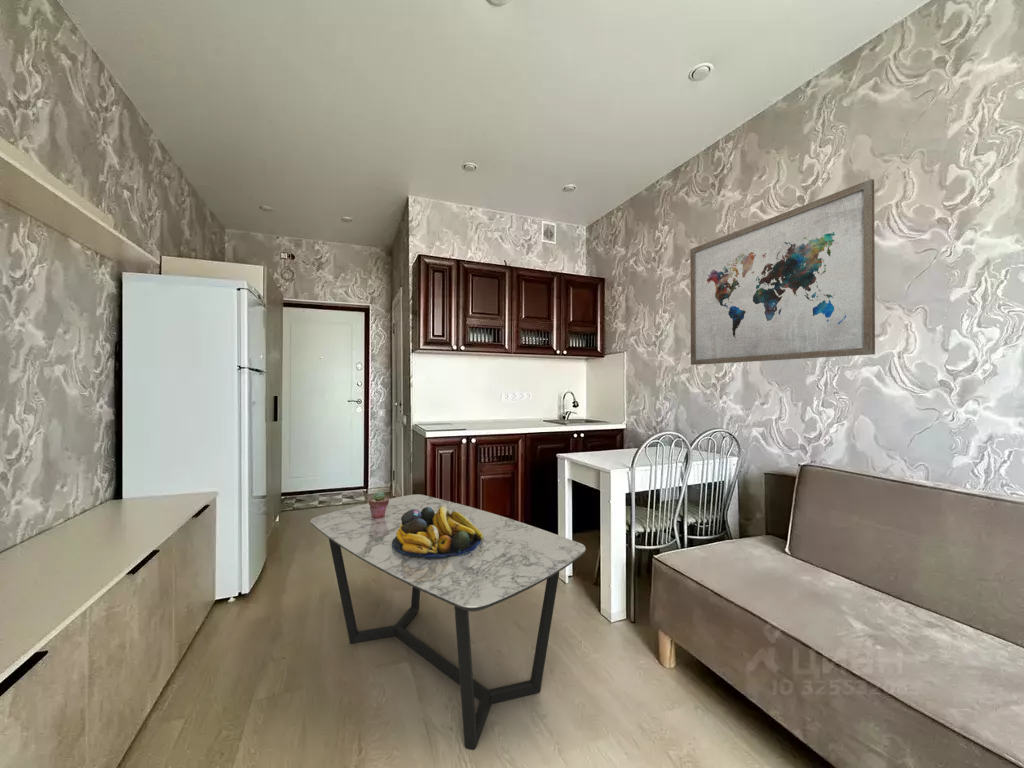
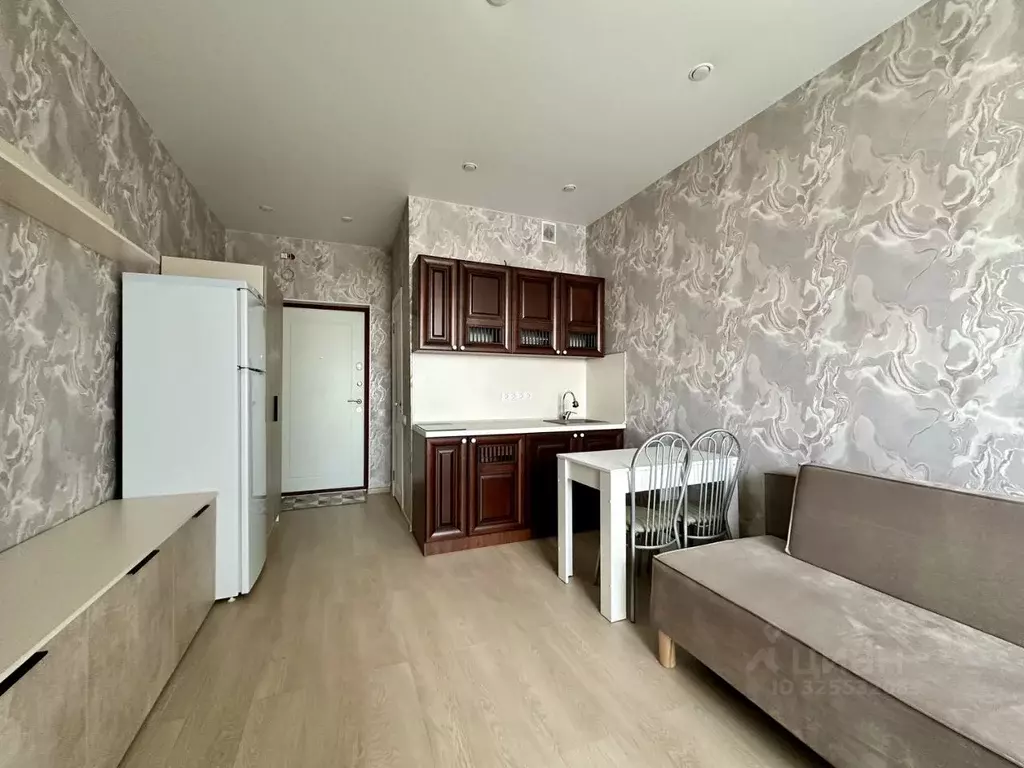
- potted succulent [368,490,390,519]
- wall art [689,178,876,366]
- coffee table [309,493,587,751]
- fruit bowl [392,506,484,558]
